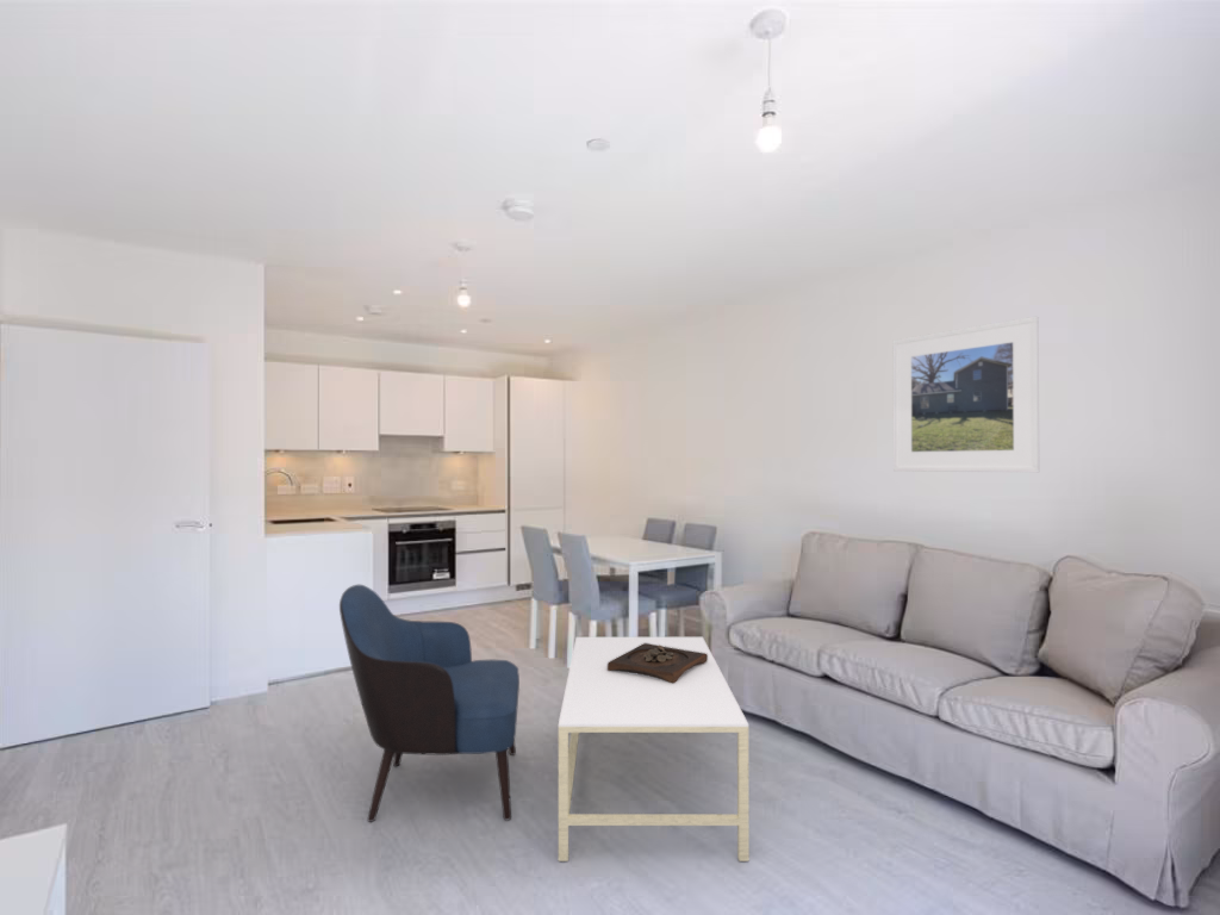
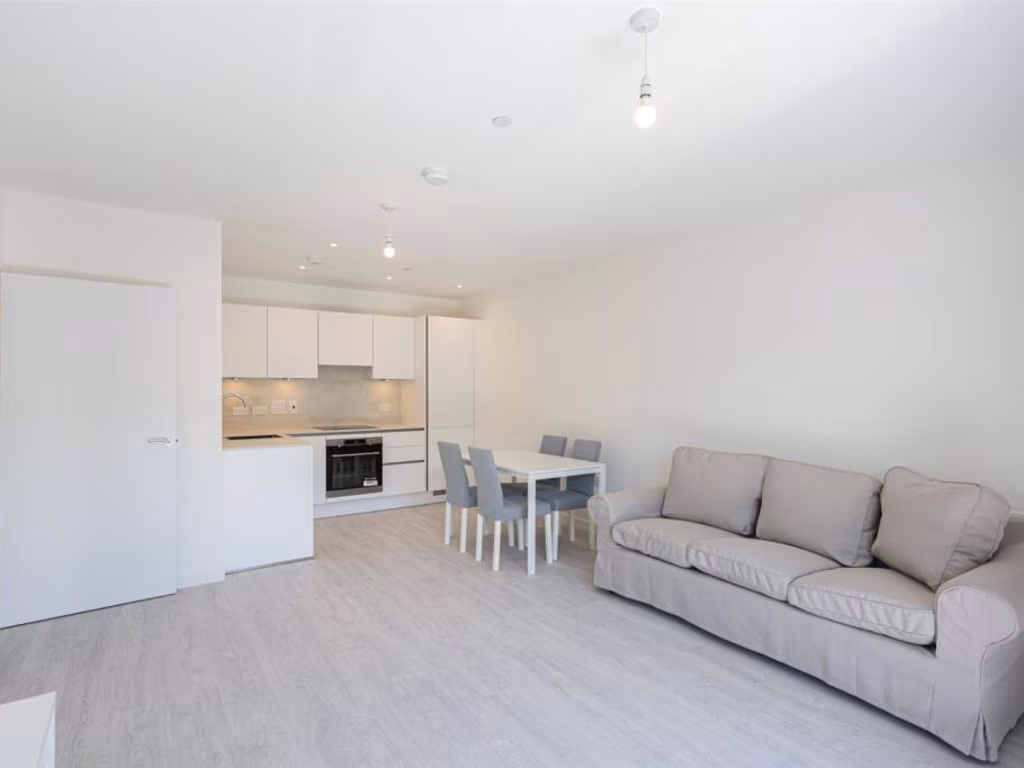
- coffee table [558,636,751,863]
- wooden tray [608,643,708,684]
- armchair [338,584,521,823]
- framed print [892,316,1040,473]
